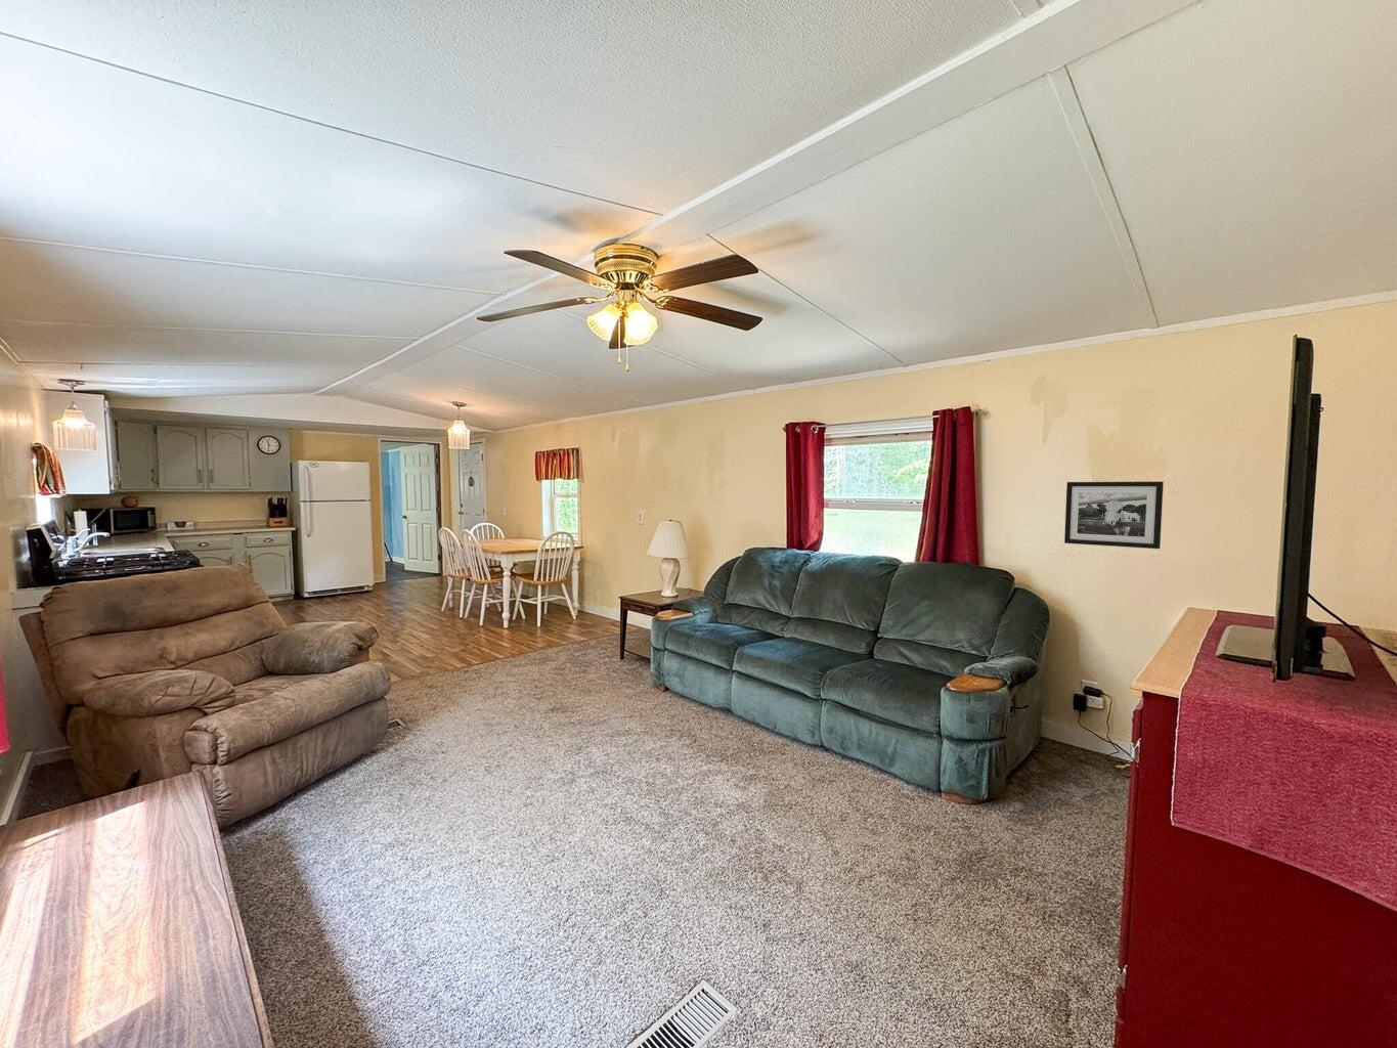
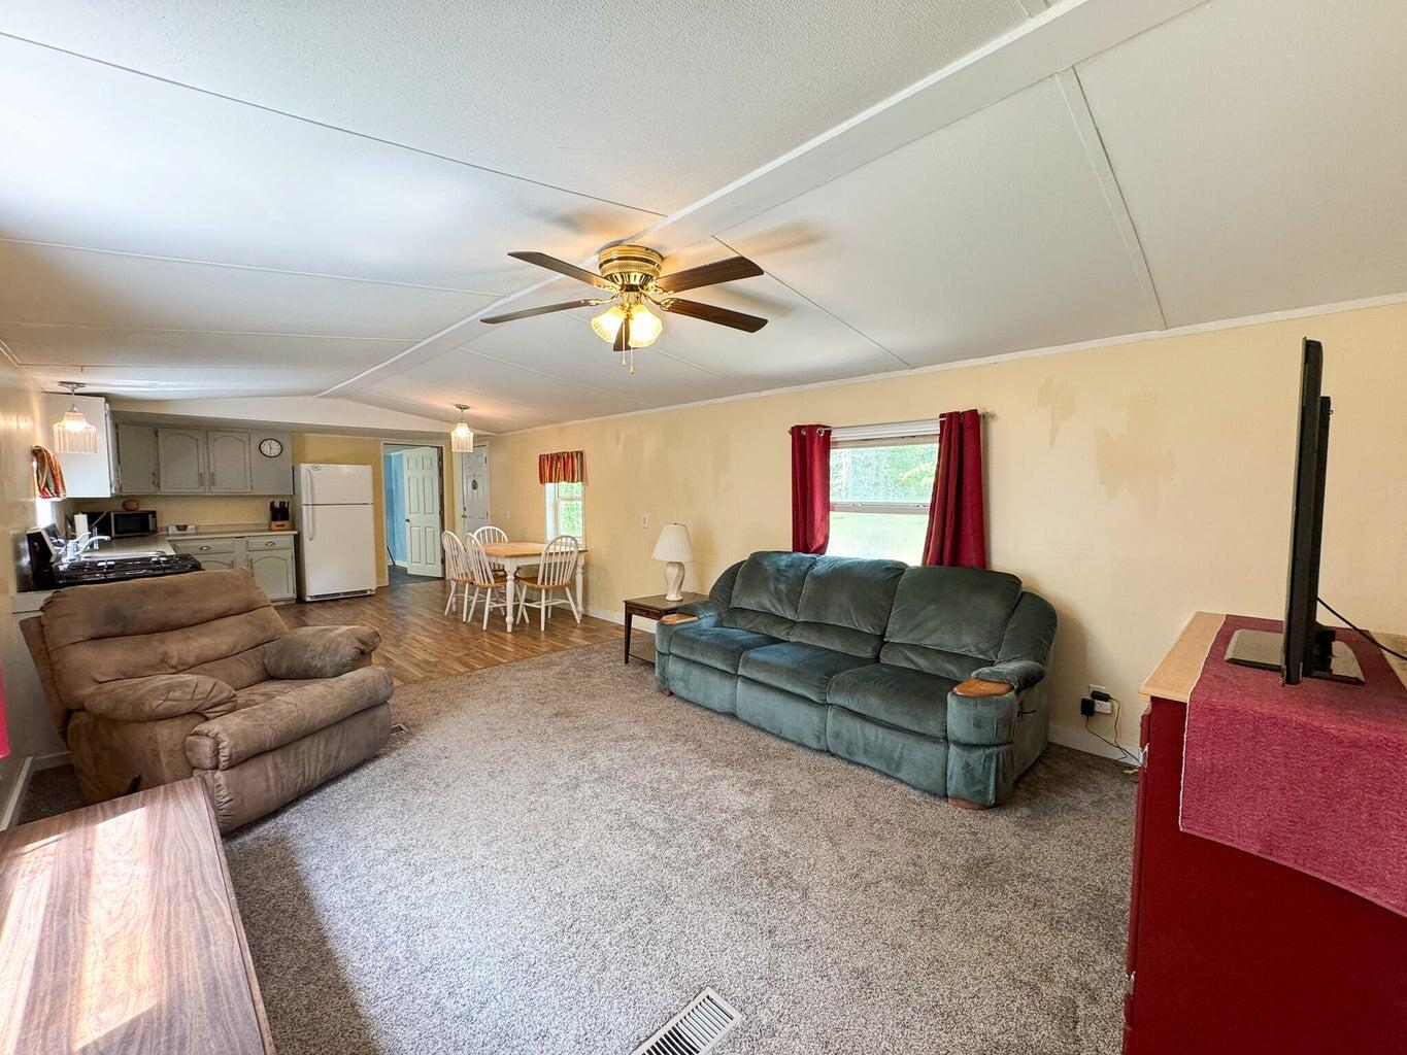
- picture frame [1063,480,1165,549]
